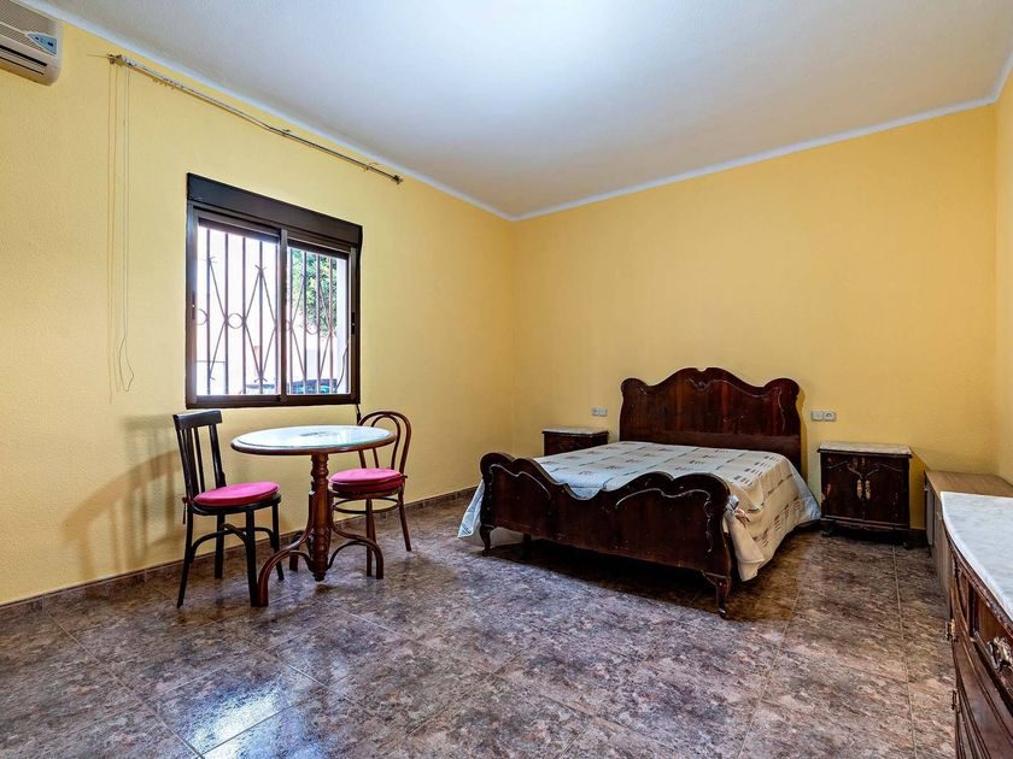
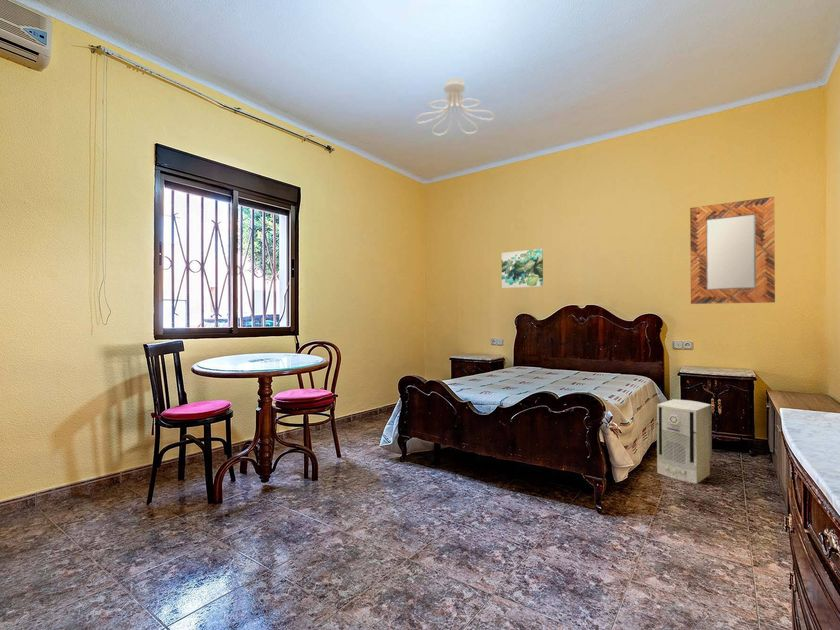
+ home mirror [689,196,776,305]
+ air purifier [656,398,713,485]
+ wall art [501,248,544,289]
+ ceiling light fixture [414,77,496,137]
